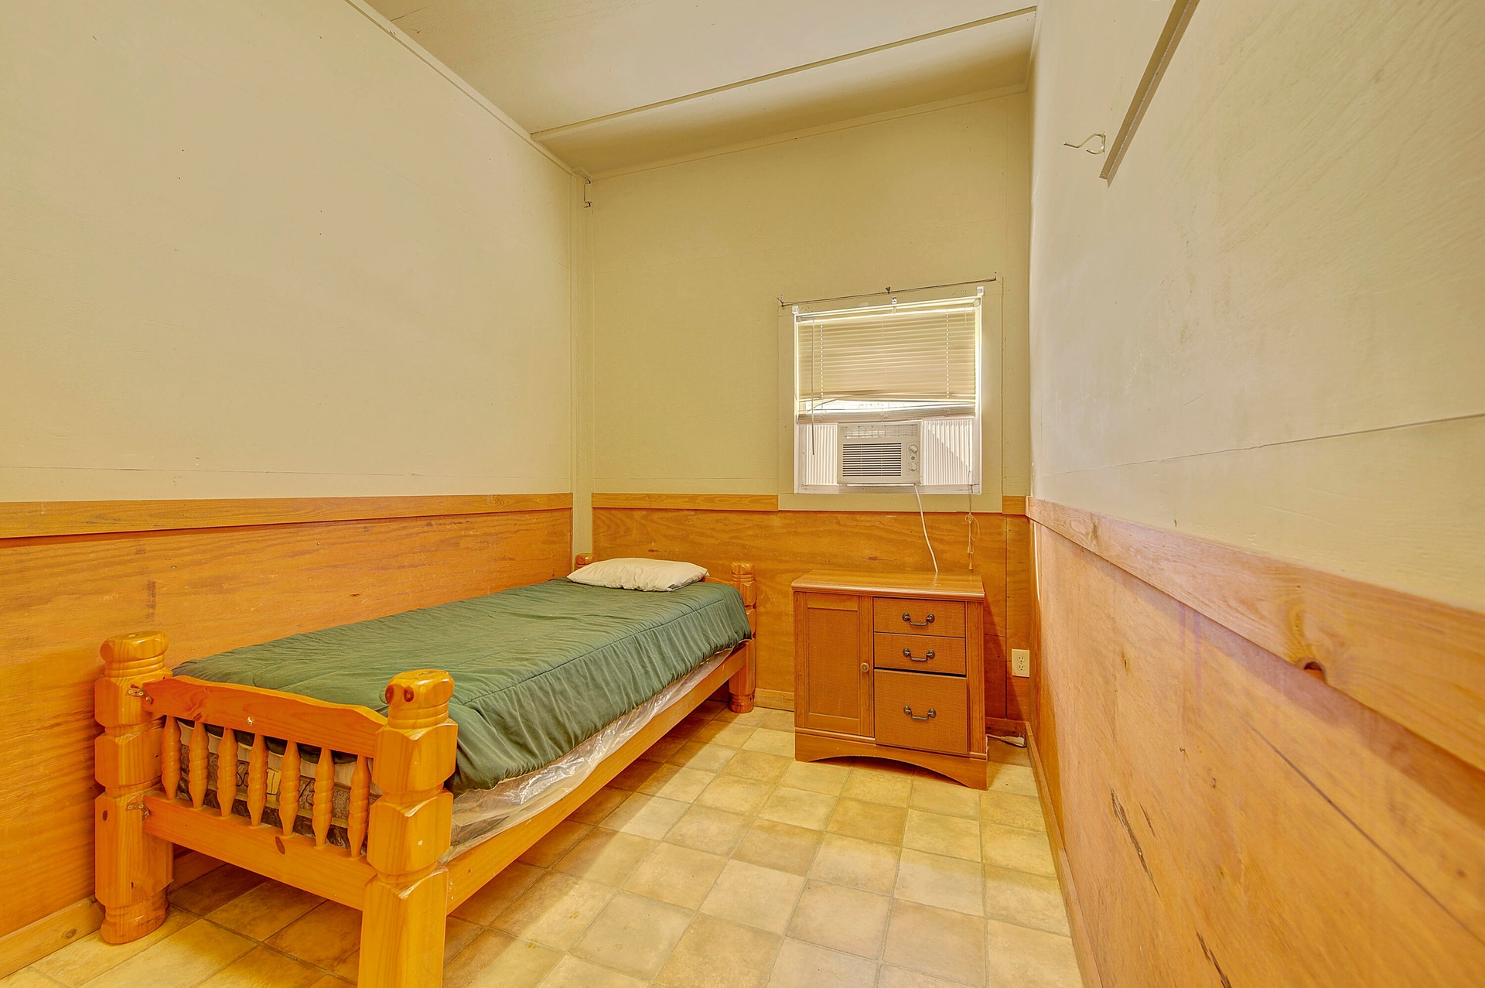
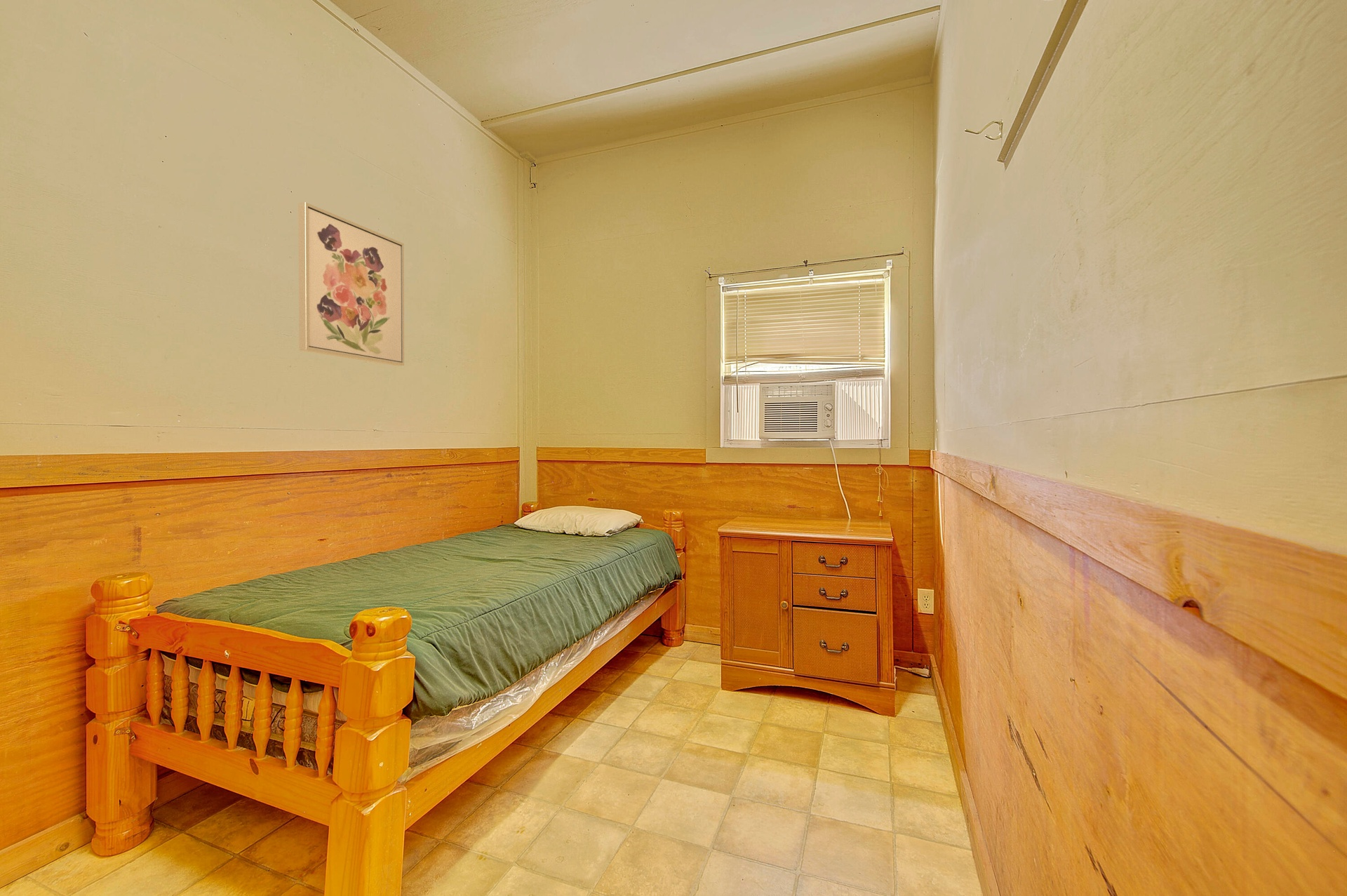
+ wall art [297,201,405,366]
